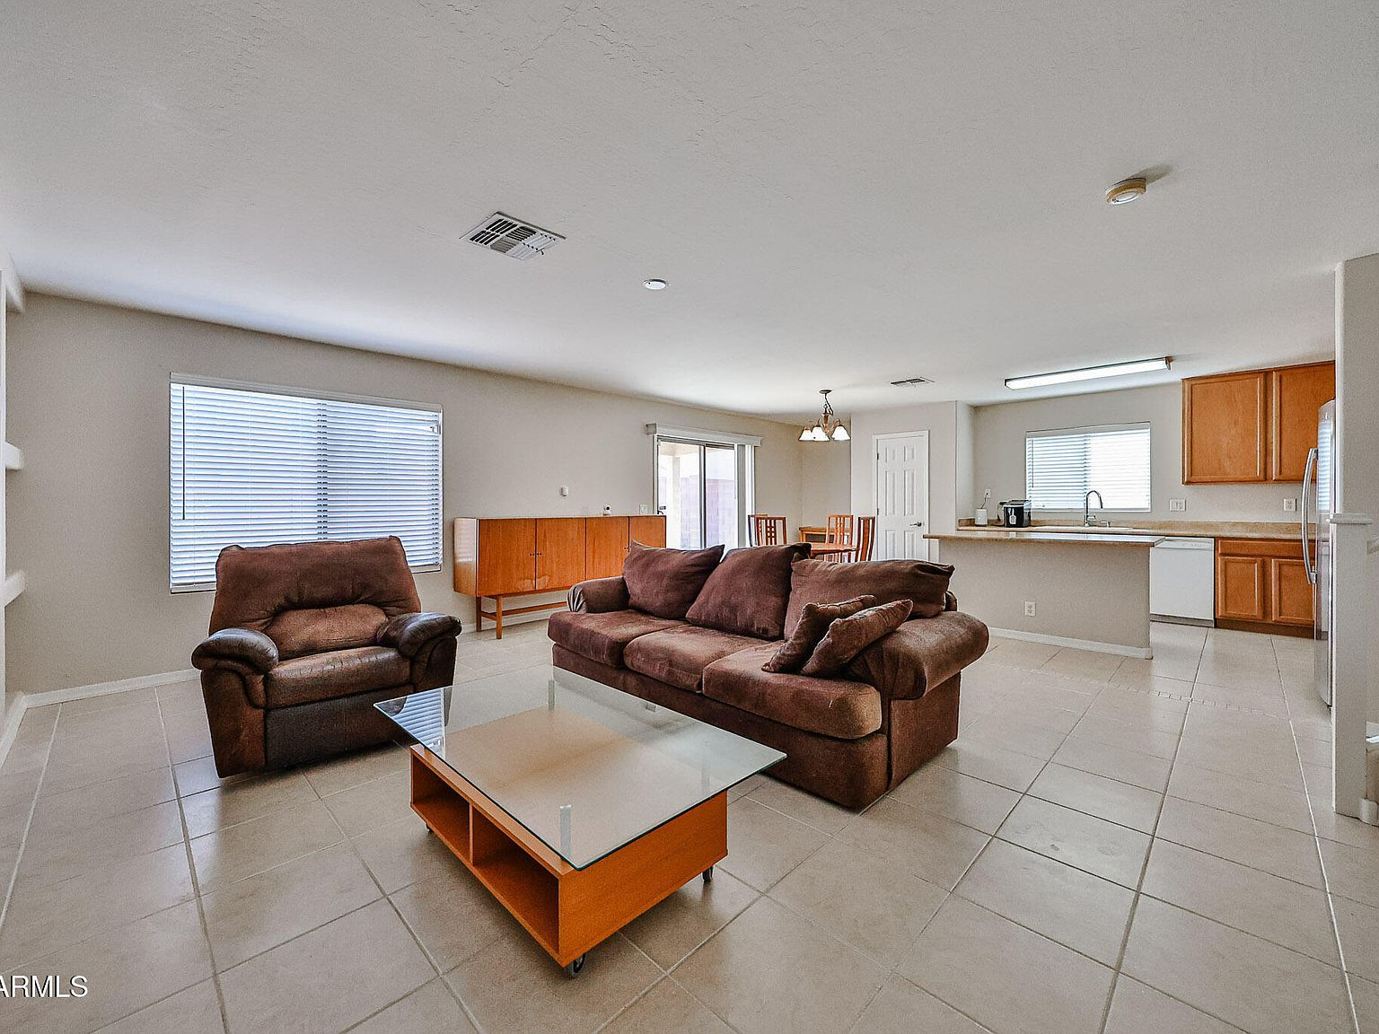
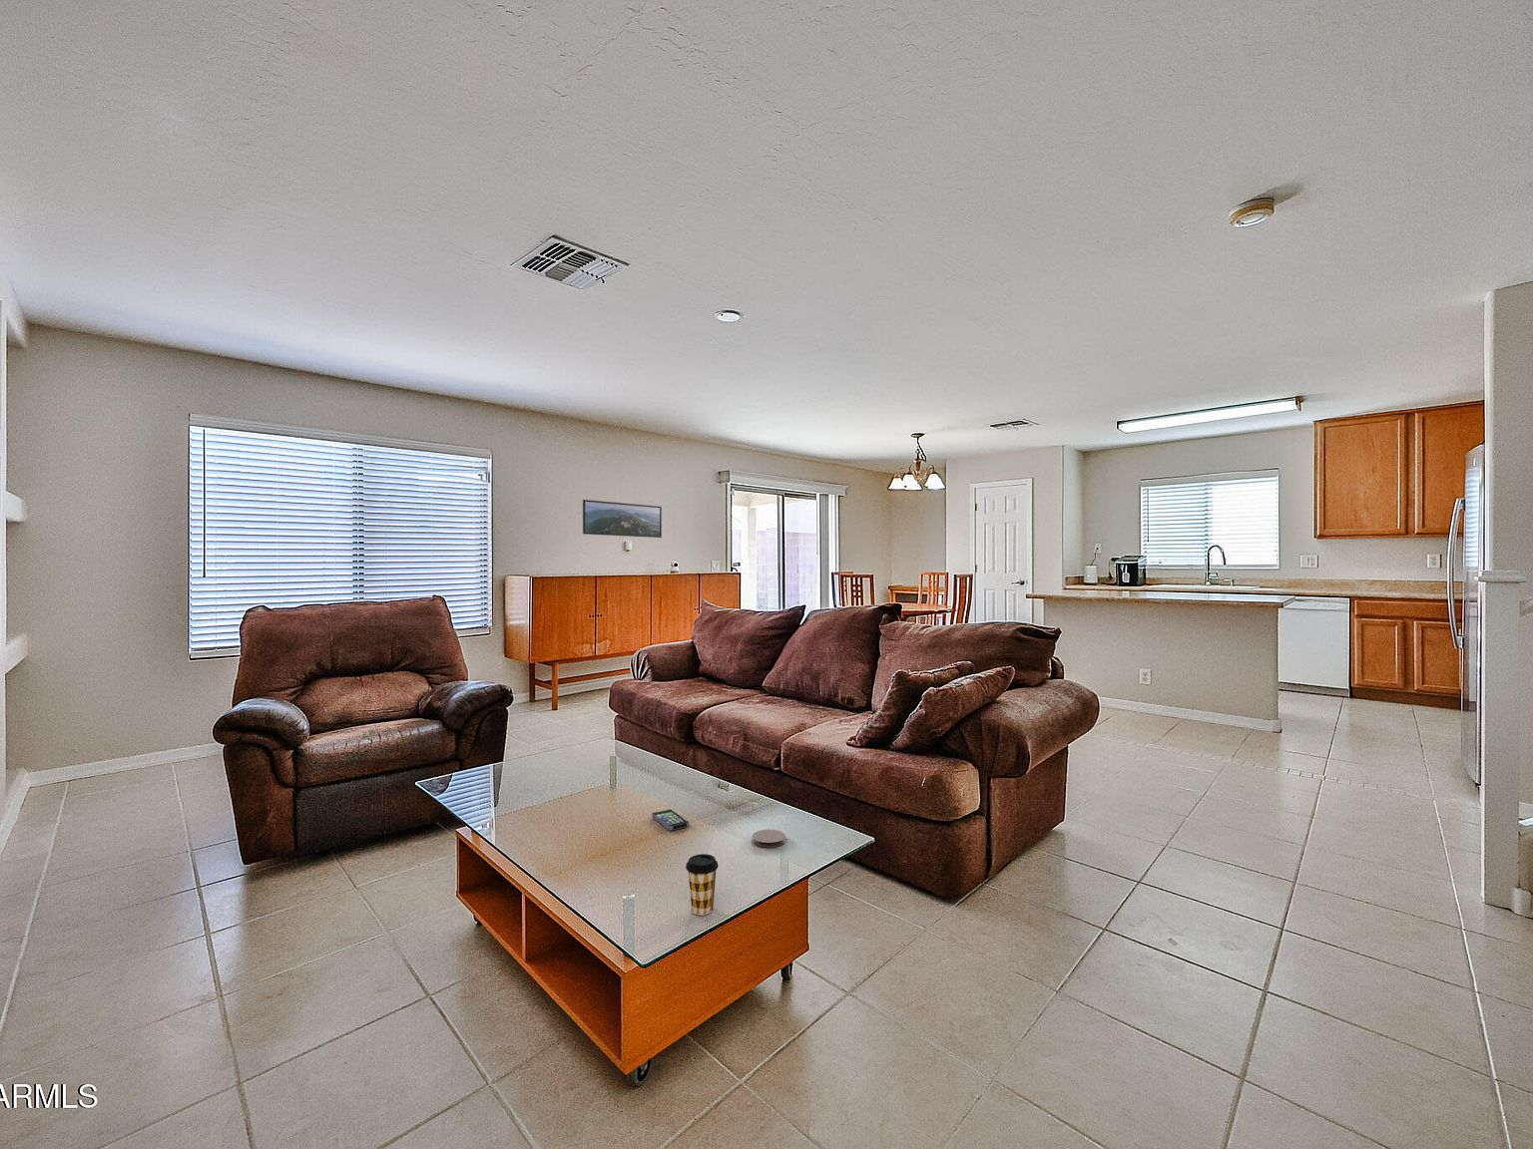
+ coffee cup [684,853,719,916]
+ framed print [582,498,663,538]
+ coaster [752,829,787,847]
+ smartphone [651,809,689,830]
